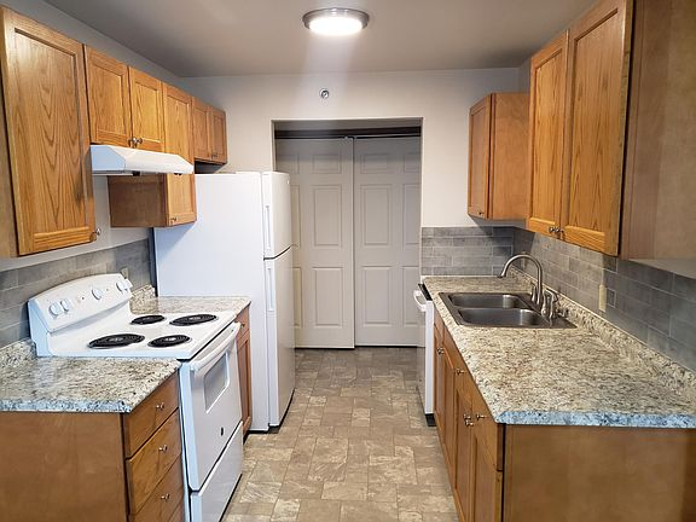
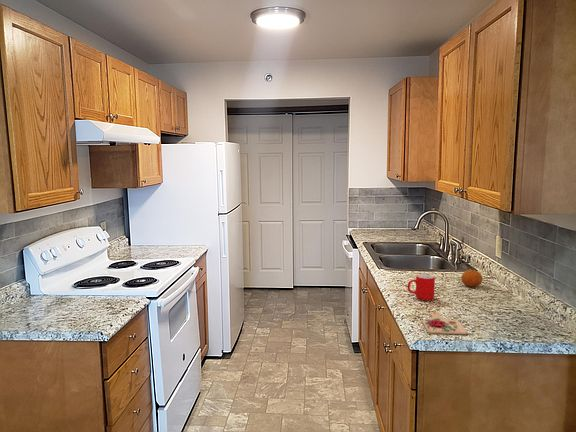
+ cup [406,273,436,301]
+ fruit [460,269,483,287]
+ cutting board [421,311,469,335]
